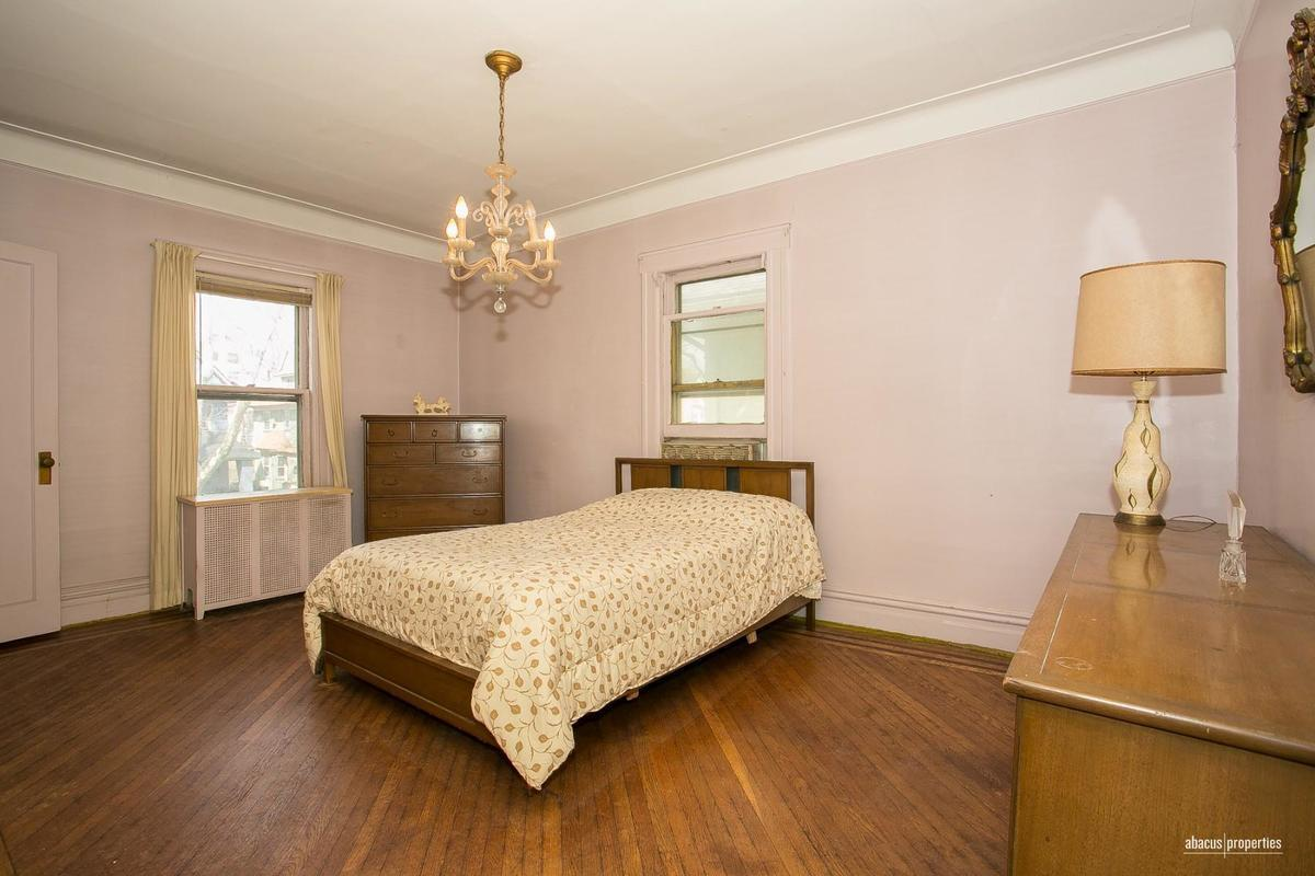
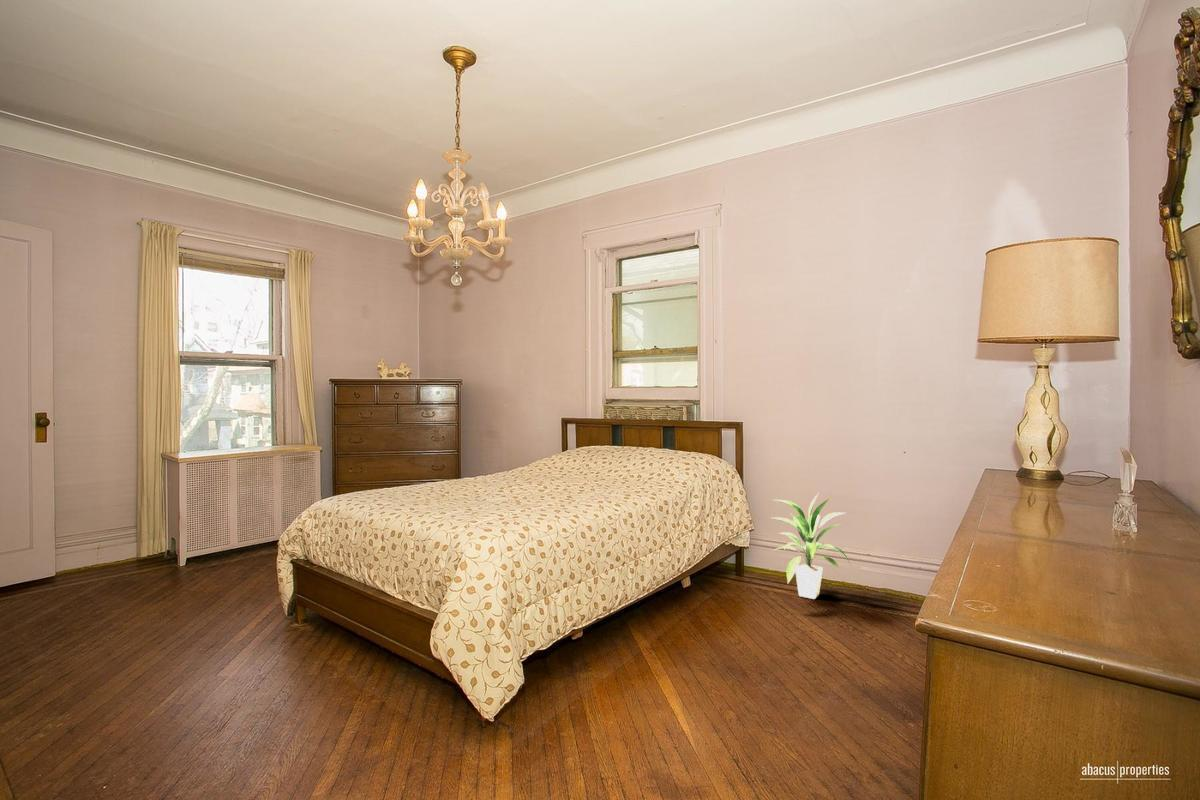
+ indoor plant [769,493,851,600]
